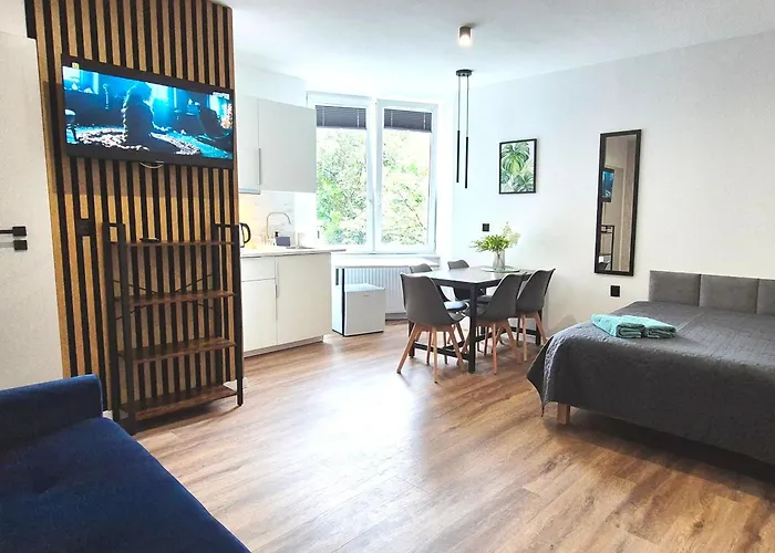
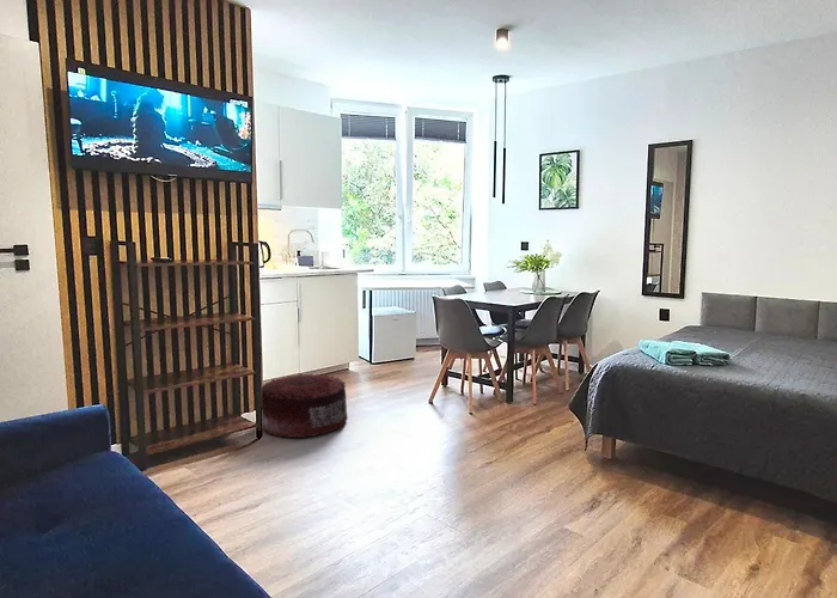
+ pouf [261,372,349,439]
